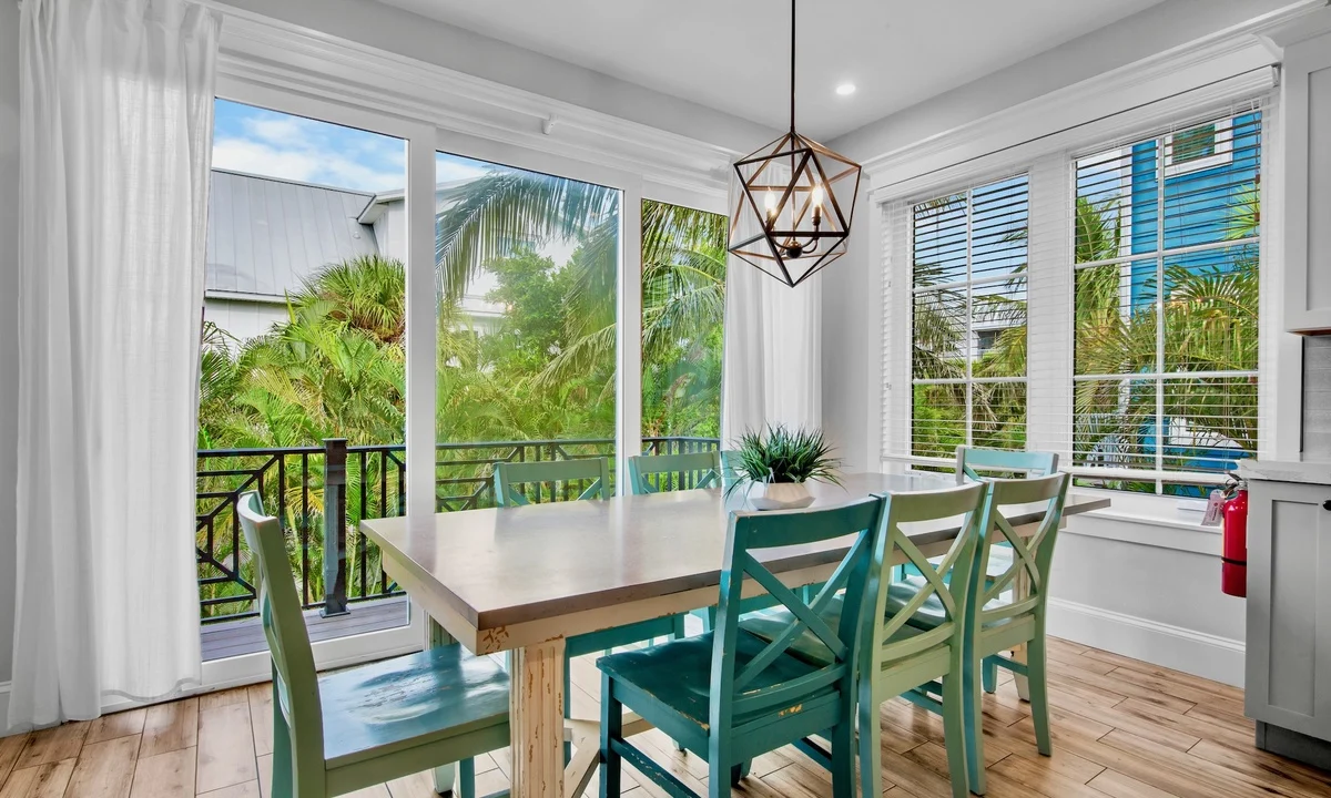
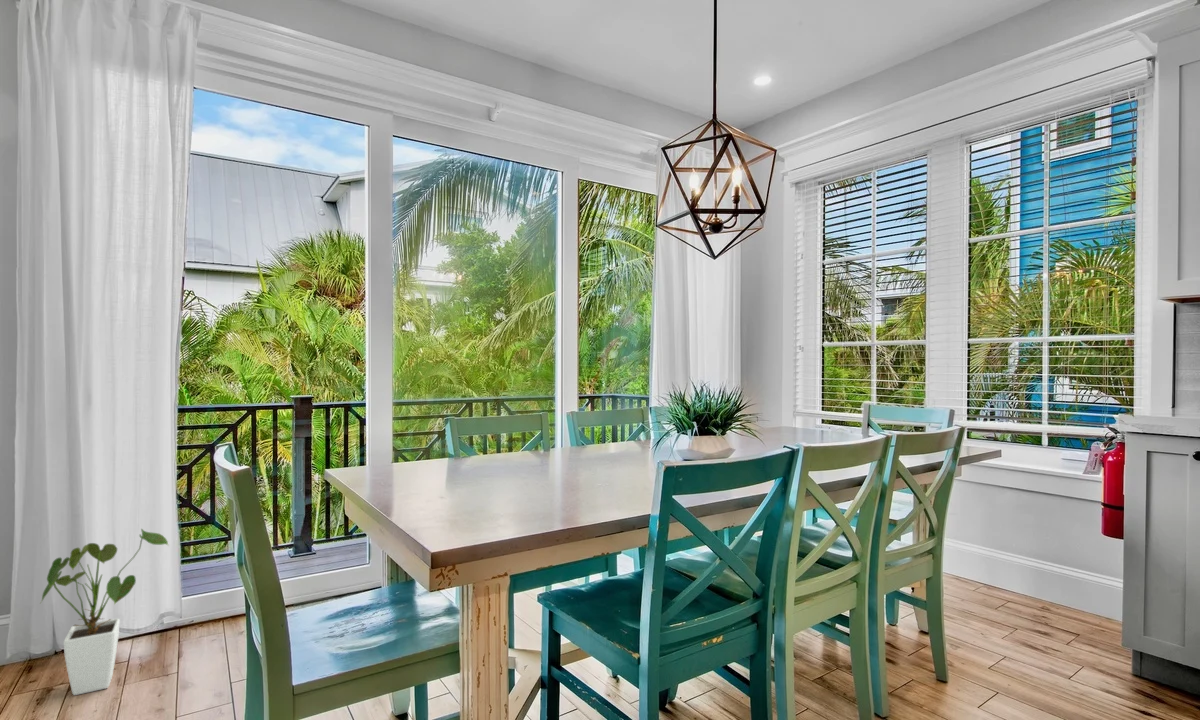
+ house plant [40,528,170,696]
